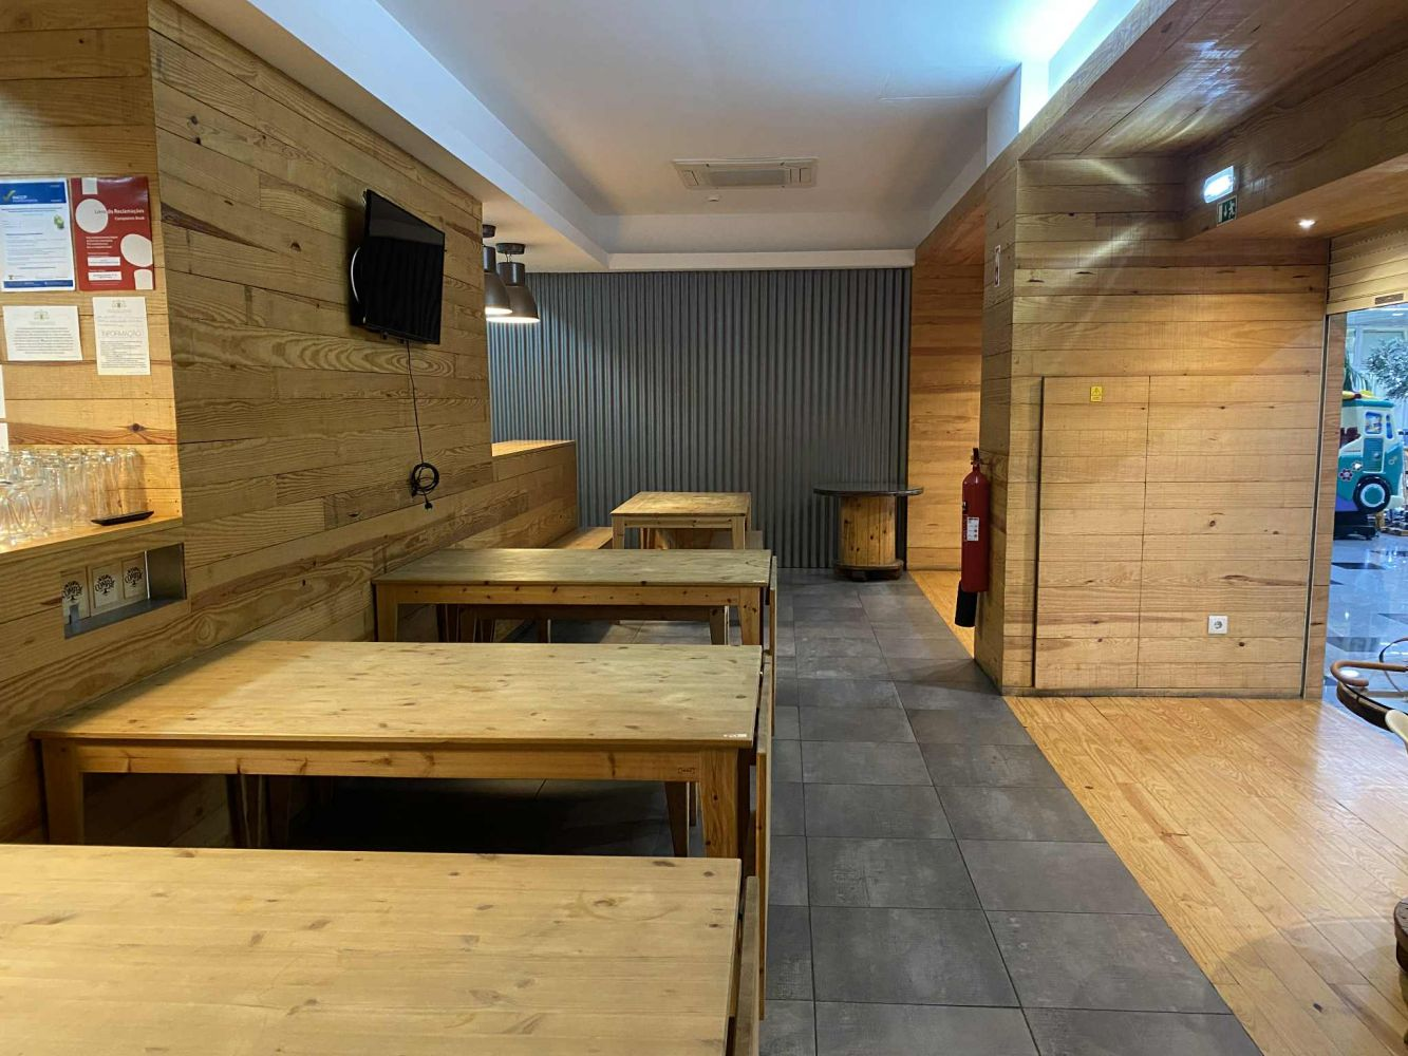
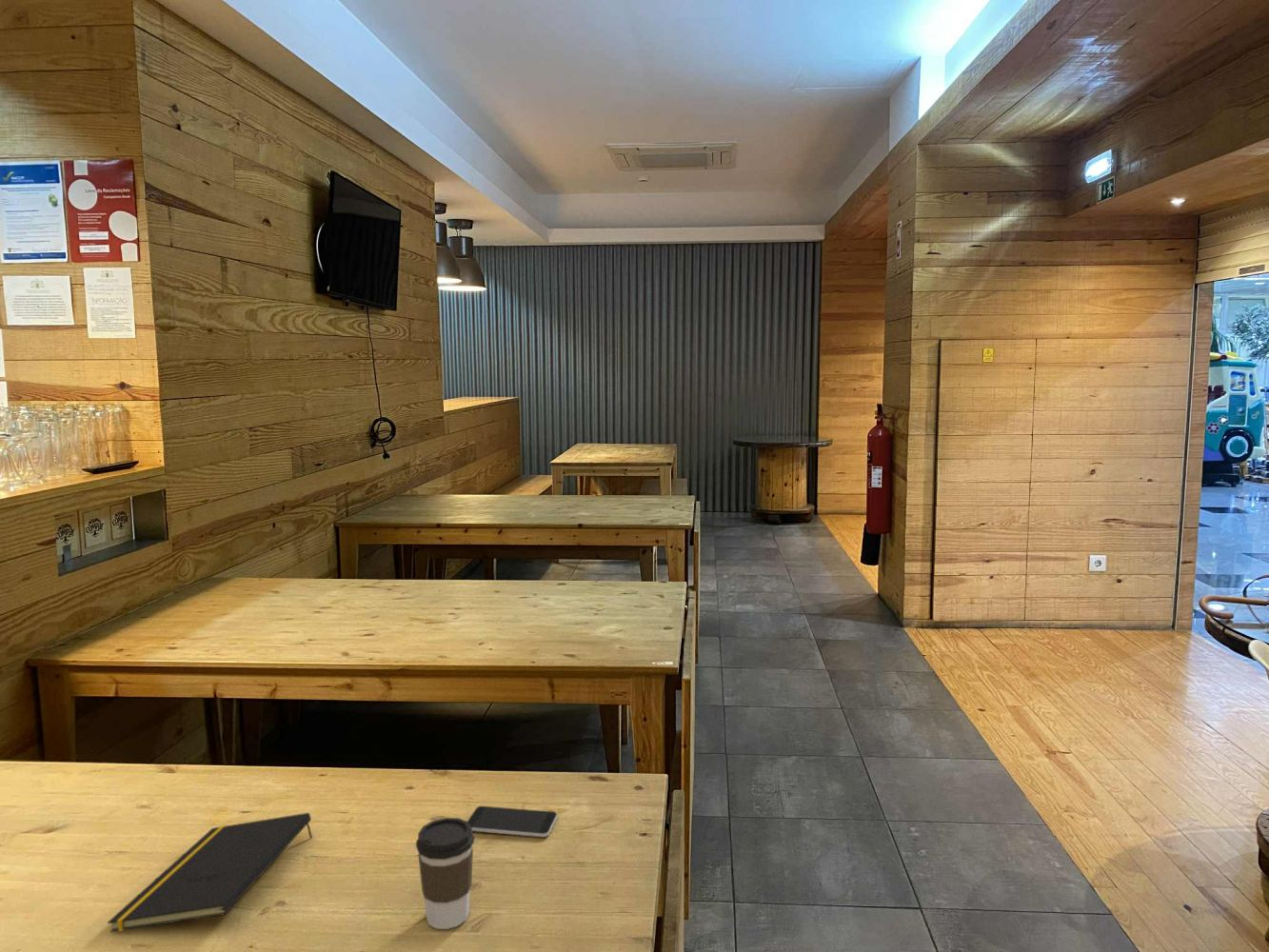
+ smartphone [466,805,559,838]
+ coffee cup [415,817,476,930]
+ notepad [107,812,313,933]
